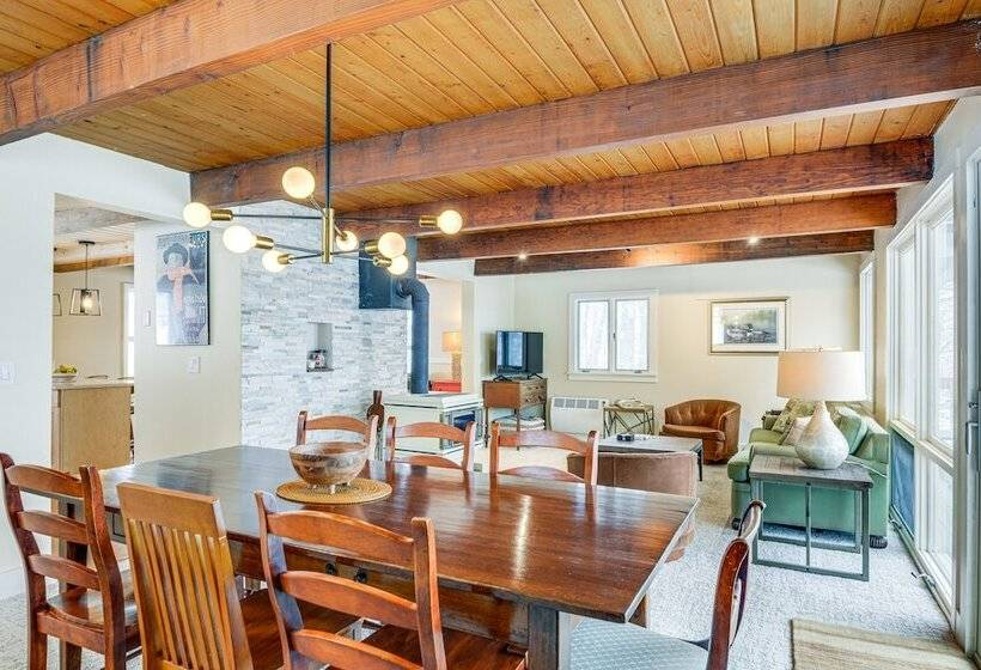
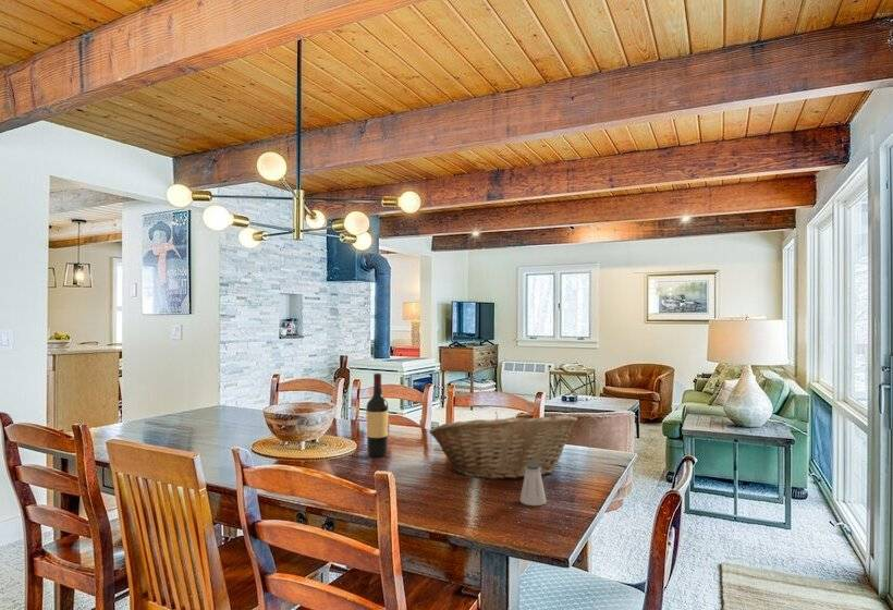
+ fruit basket [428,411,578,480]
+ saltshaker [518,463,548,507]
+ wine bottle [365,373,389,457]
